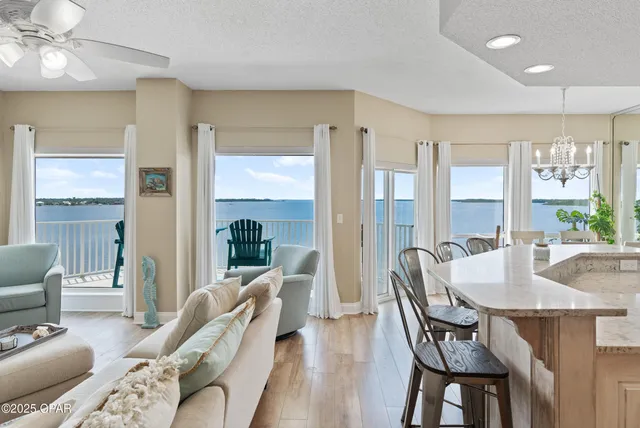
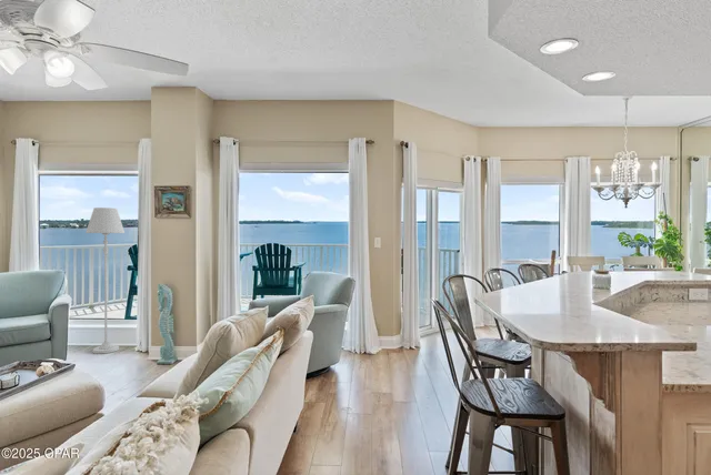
+ floor lamp [84,206,126,355]
